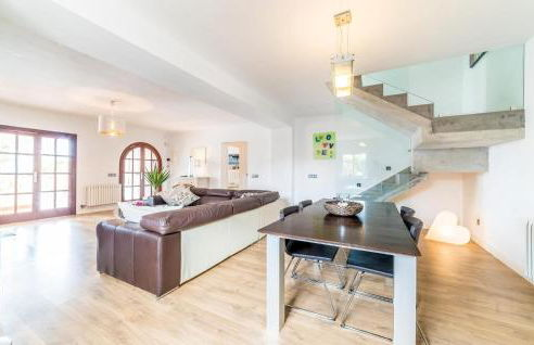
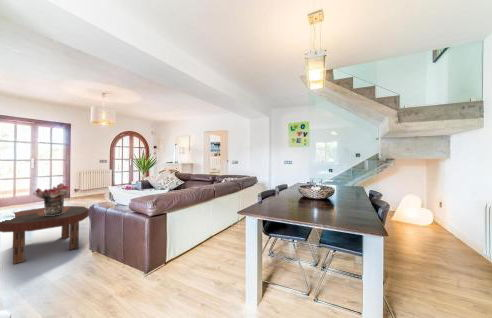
+ coffee table [0,205,90,265]
+ bouquet [32,182,72,216]
